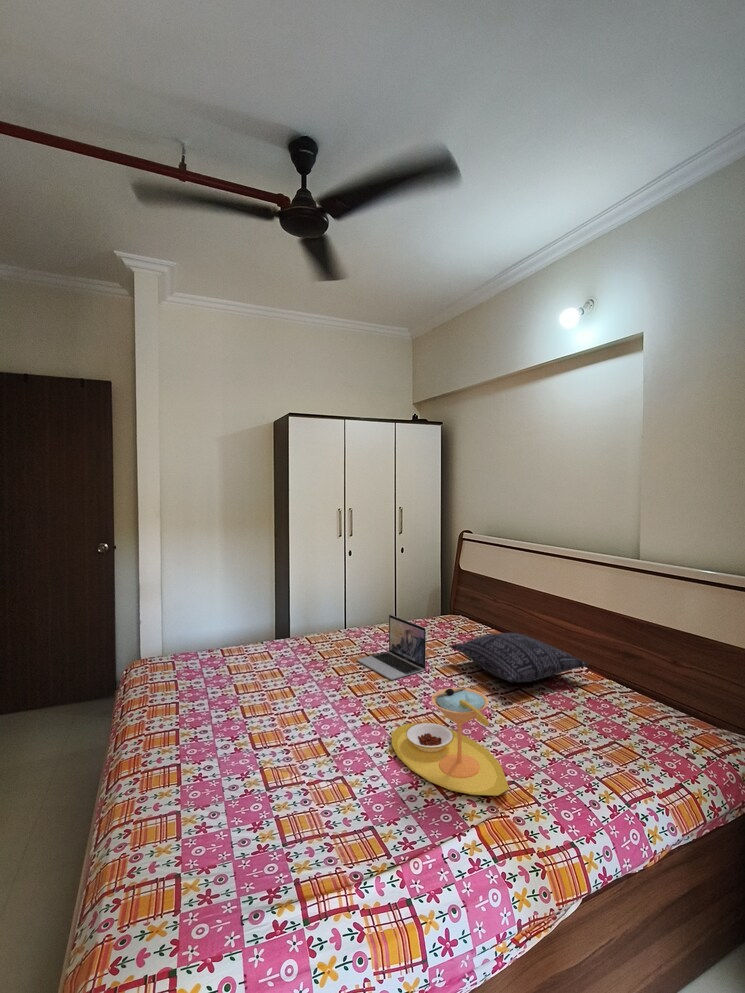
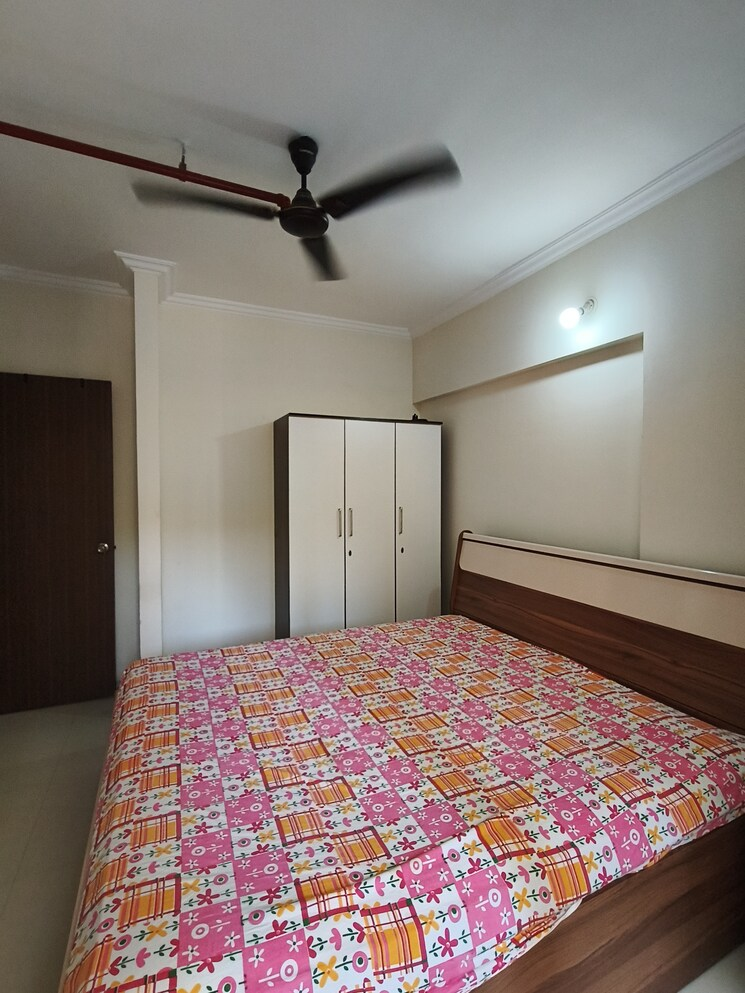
- laptop [356,614,427,681]
- pillow [449,632,589,684]
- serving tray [391,686,510,797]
